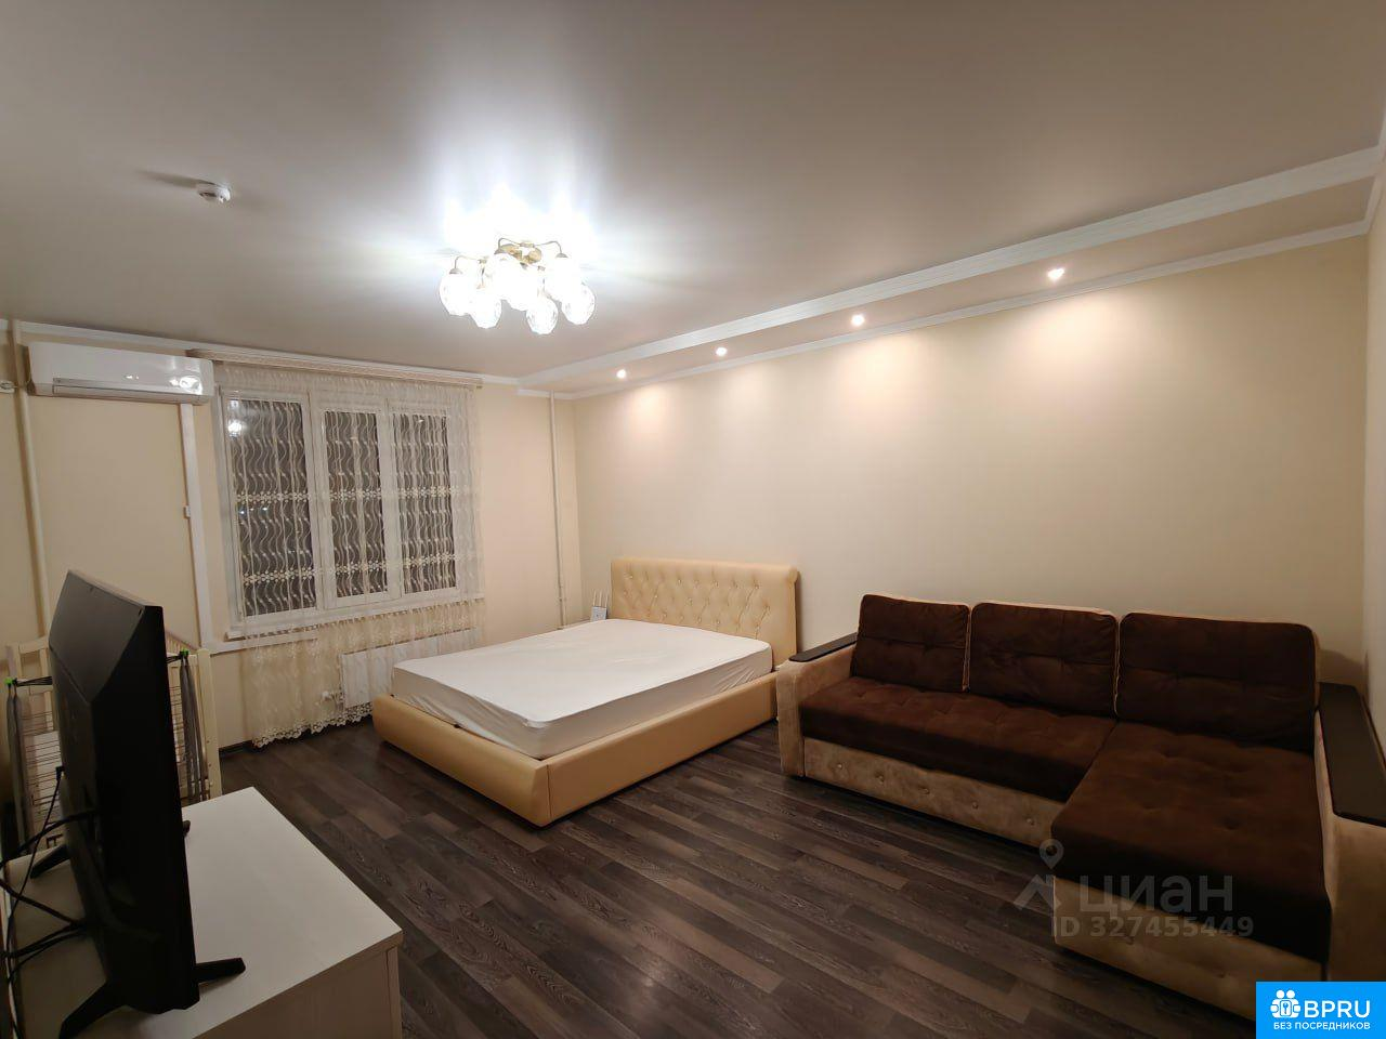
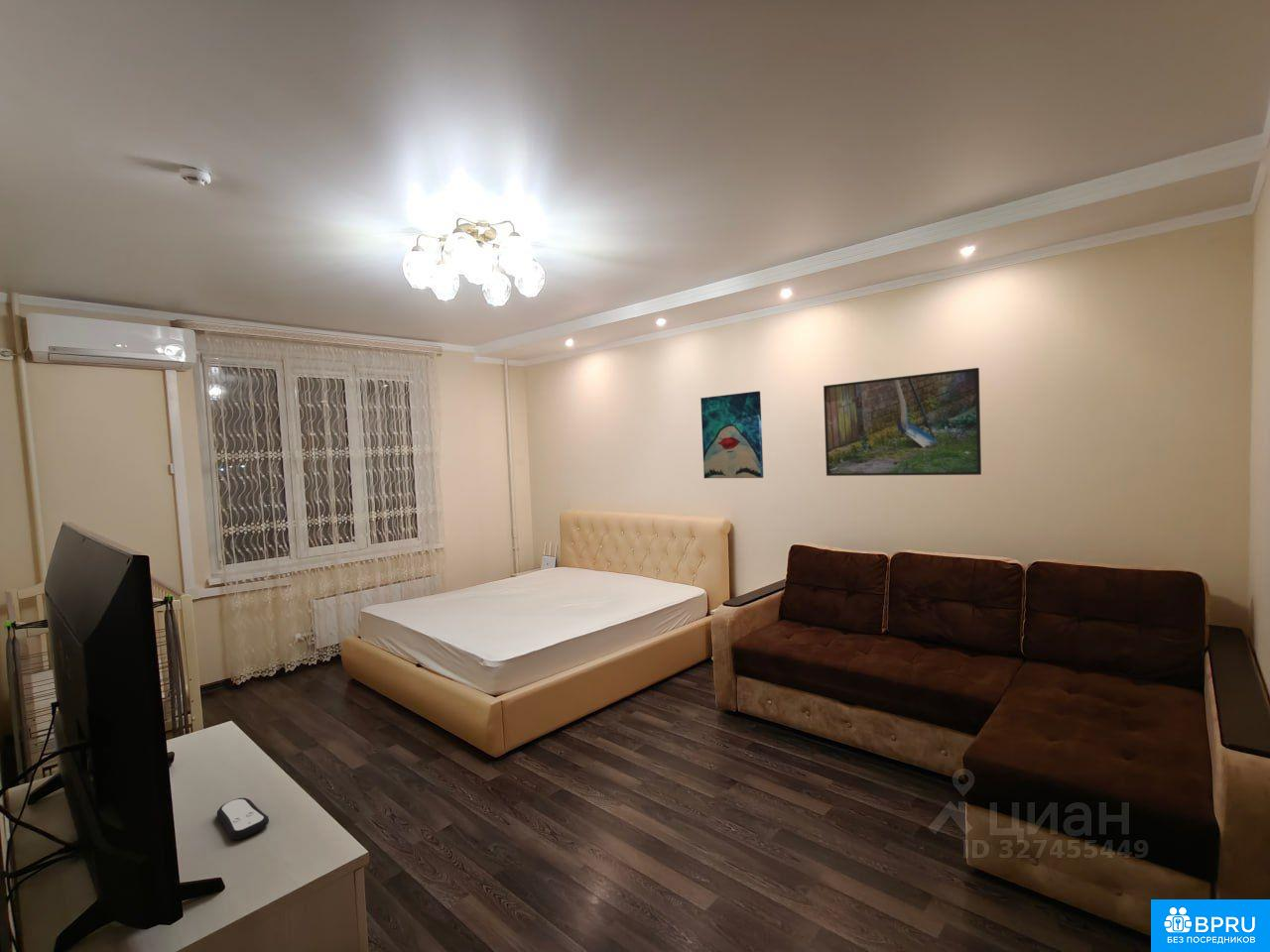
+ wall art [699,390,764,479]
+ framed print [823,367,982,477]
+ remote control [216,797,270,841]
